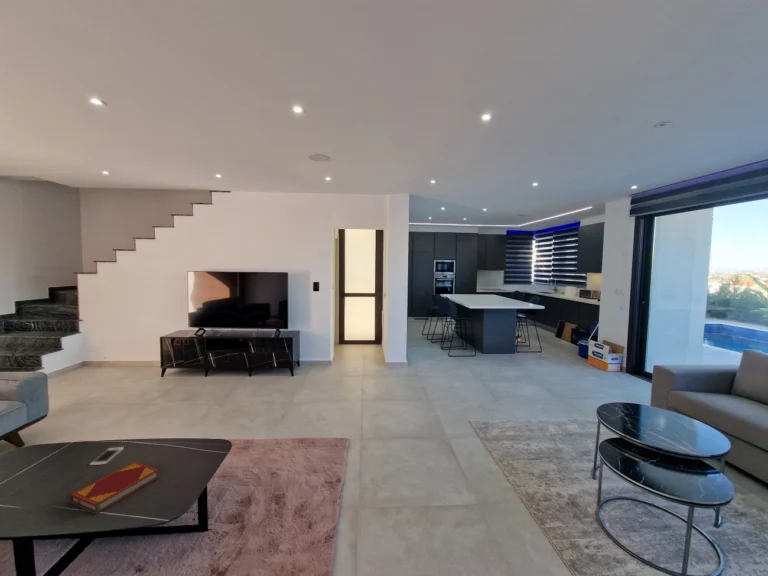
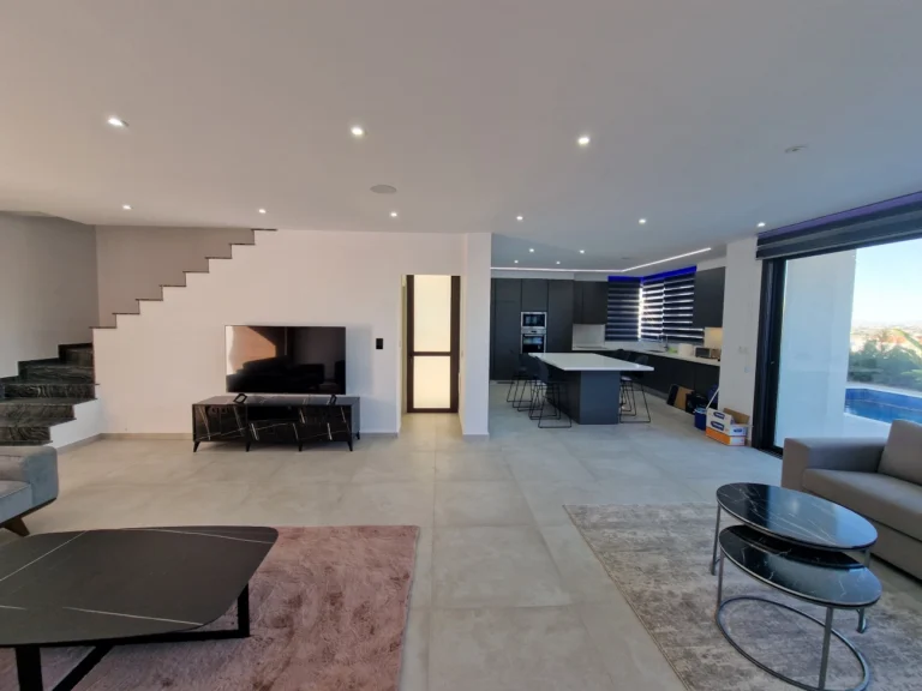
- hardback book [68,461,161,515]
- cell phone [89,446,125,466]
